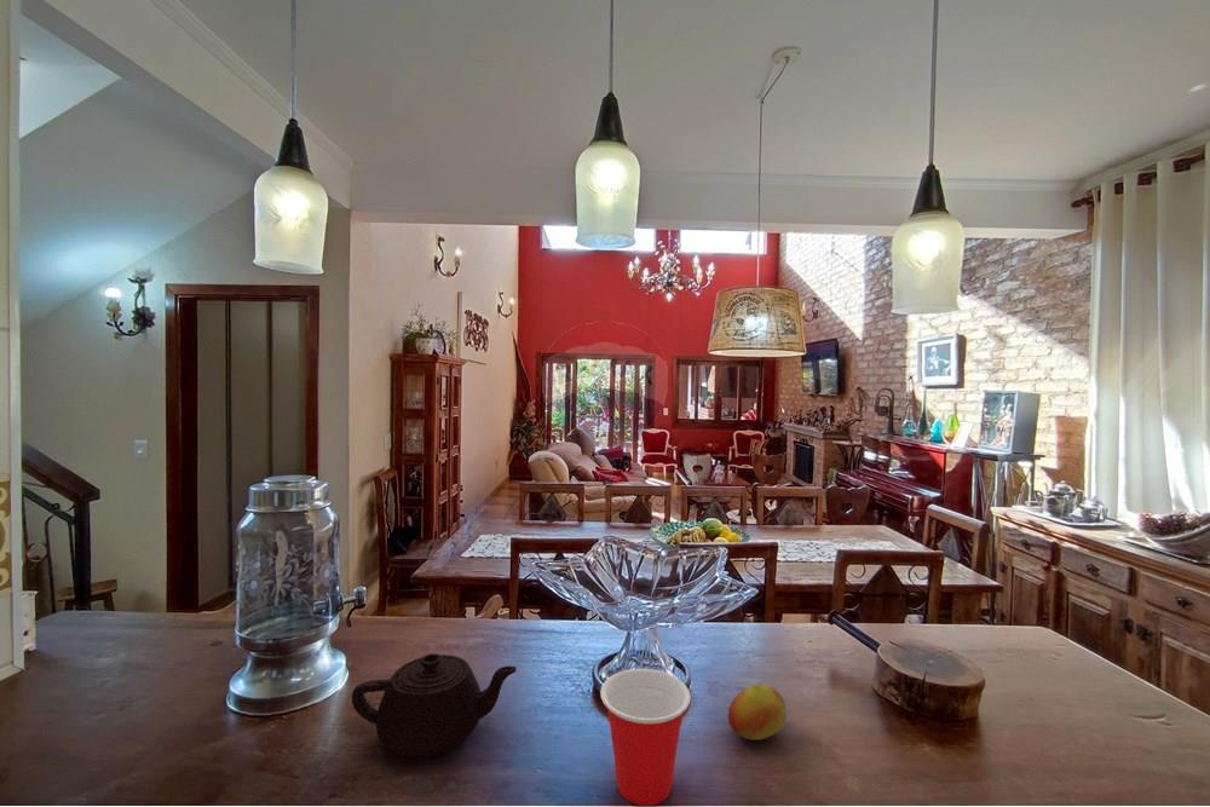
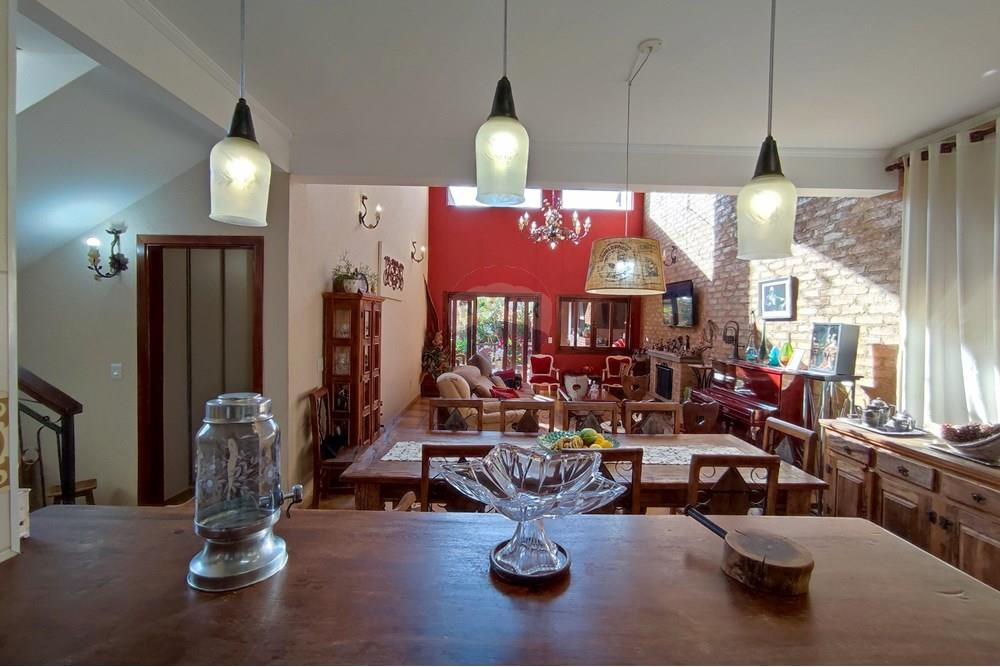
- teapot [351,652,518,760]
- cup [599,668,692,807]
- fruit [727,682,788,742]
